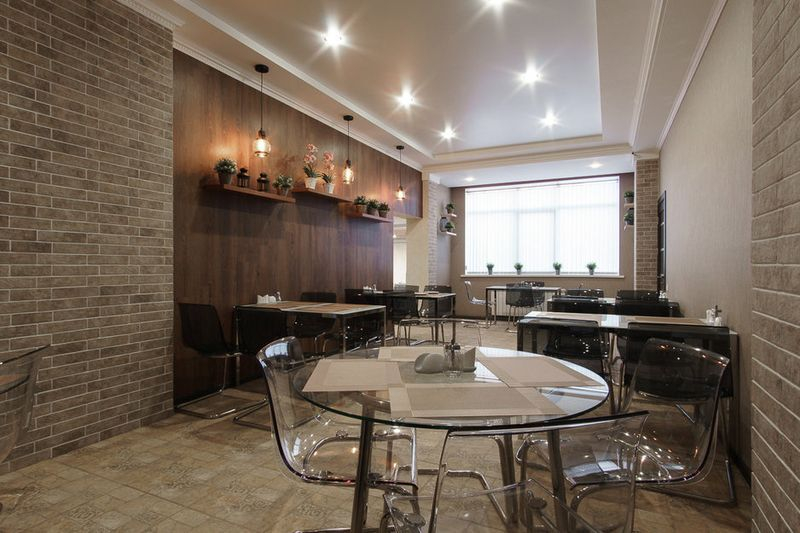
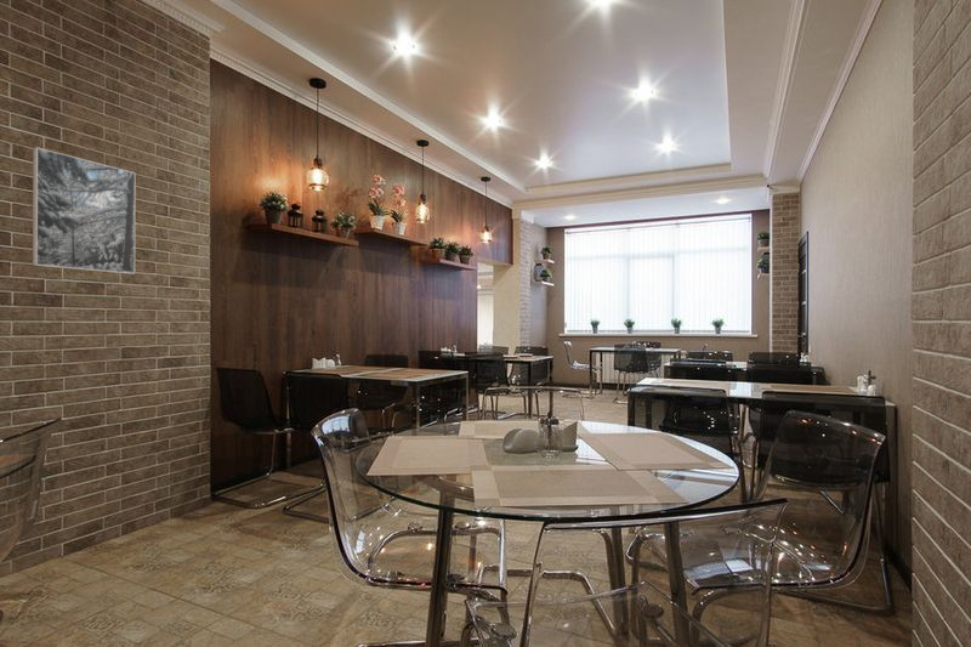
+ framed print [32,146,136,276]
